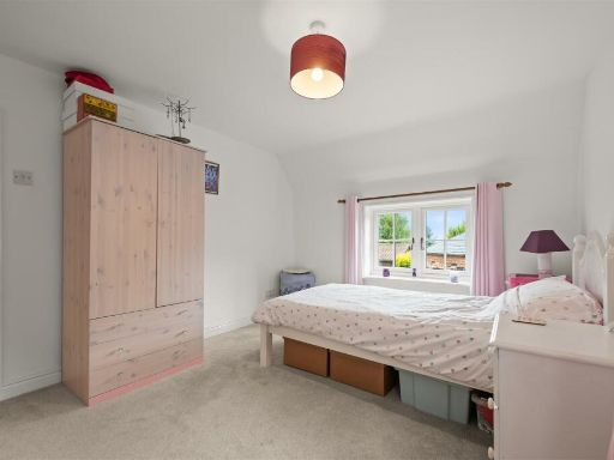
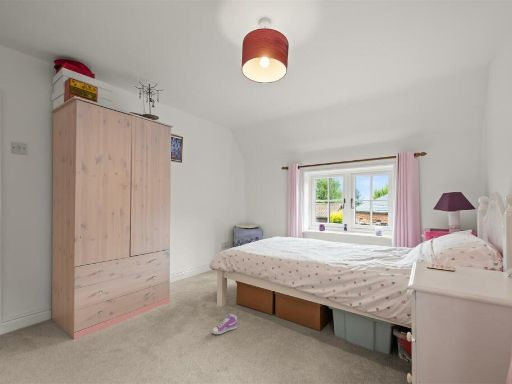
+ sneaker [211,313,238,335]
